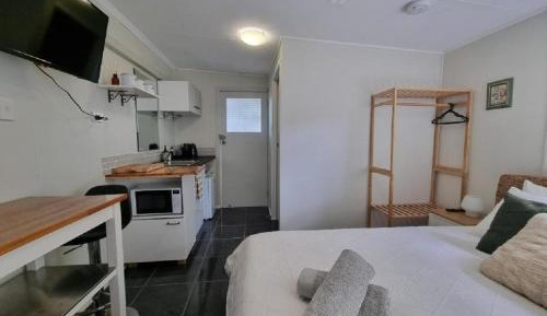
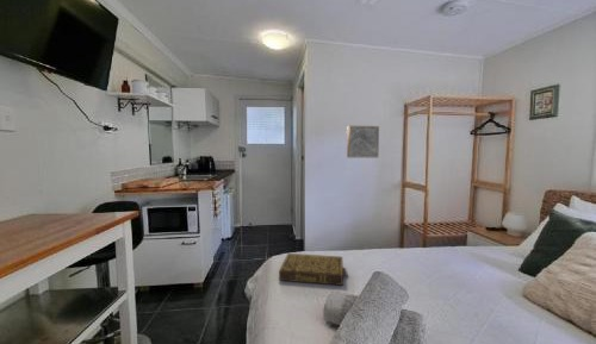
+ book [278,252,349,287]
+ wall art [346,125,380,158]
